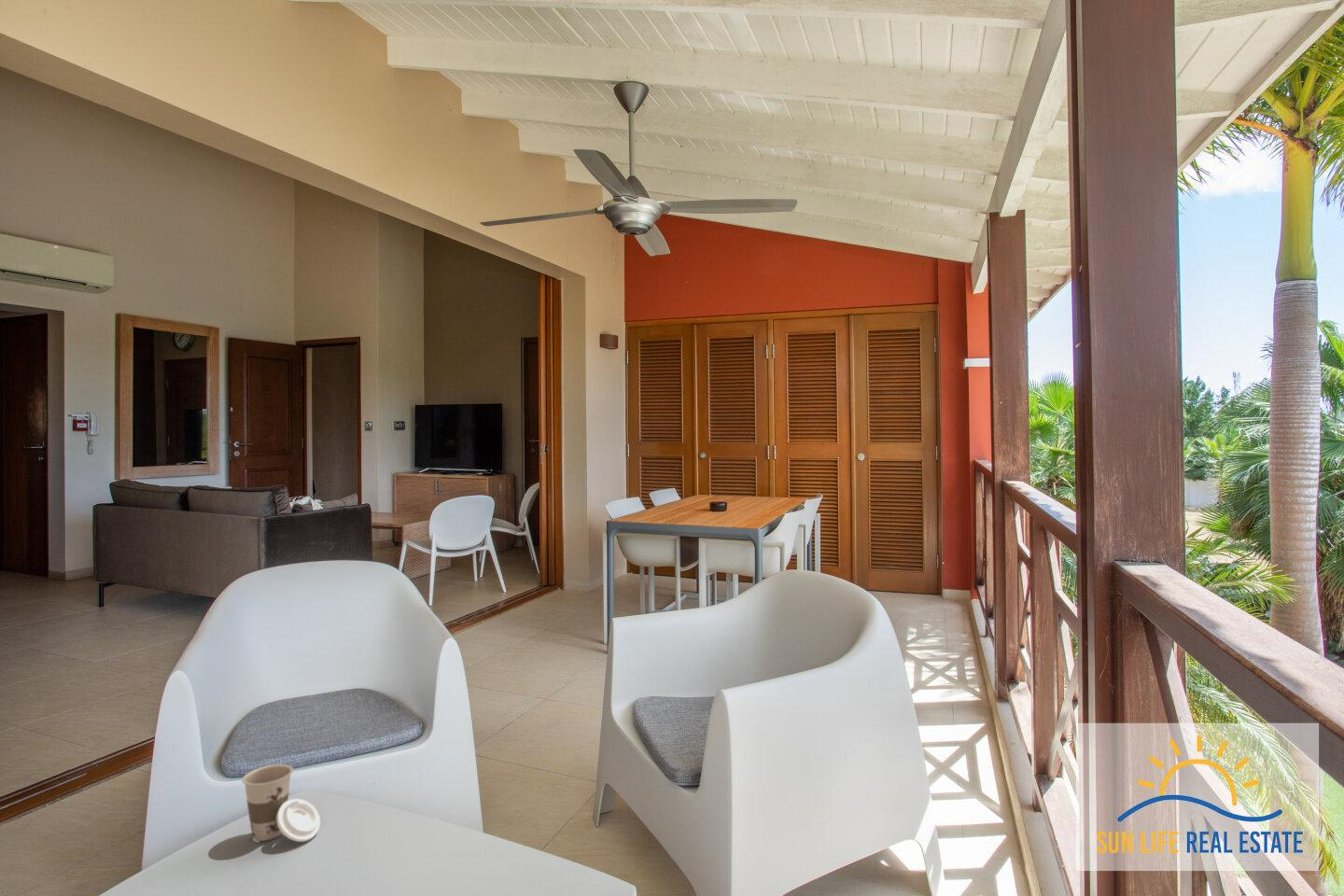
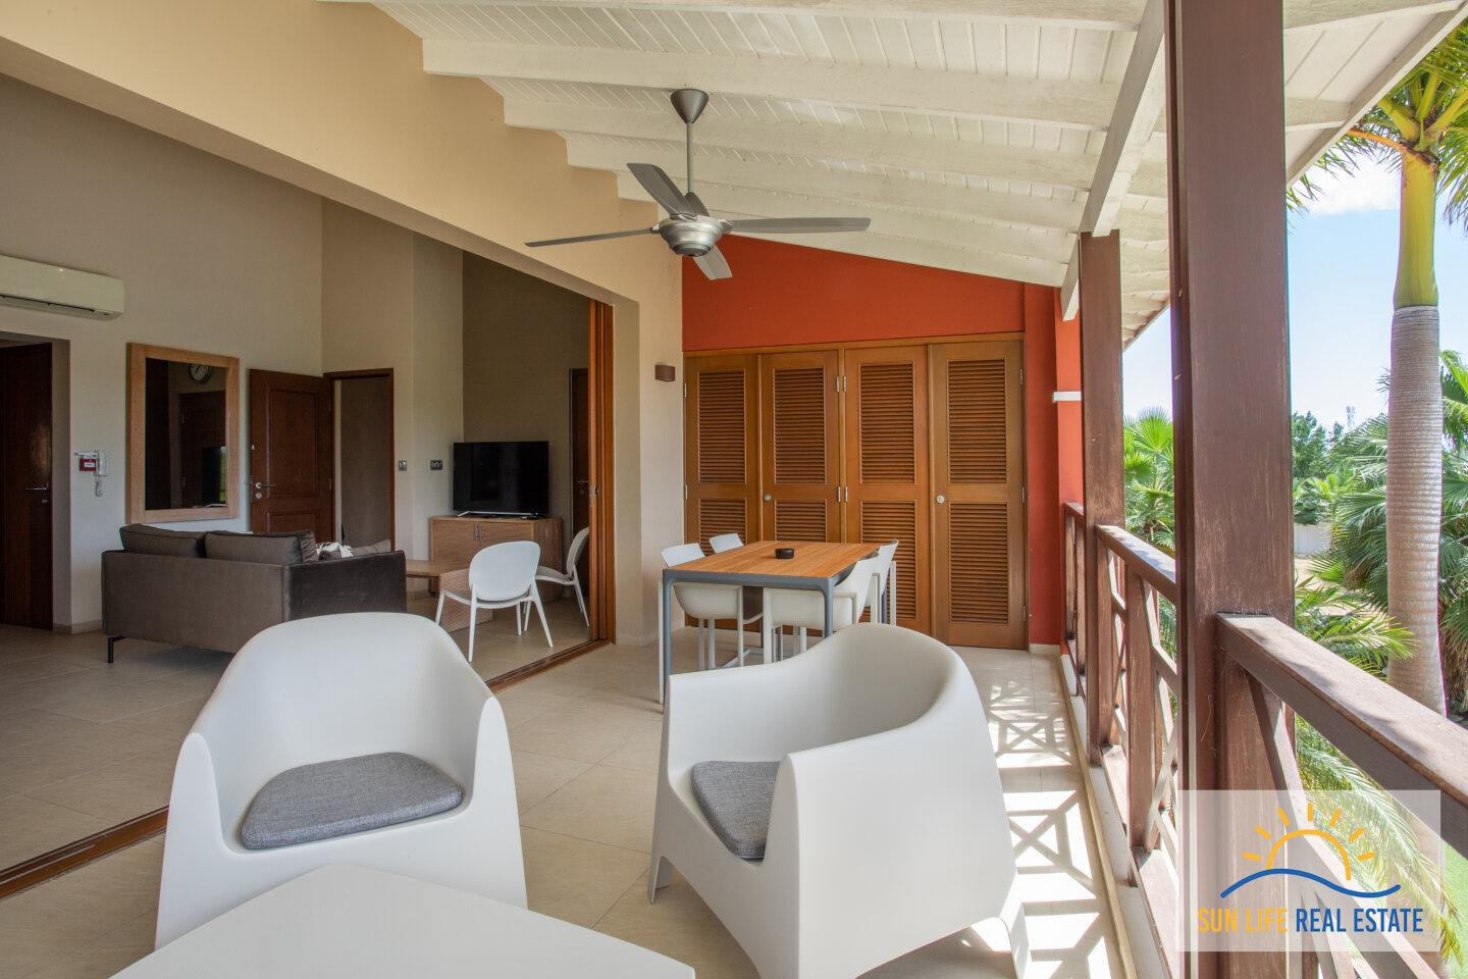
- cup [241,763,321,843]
